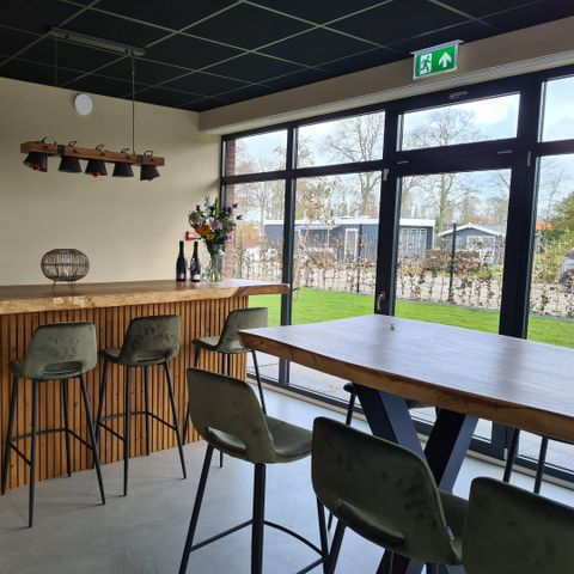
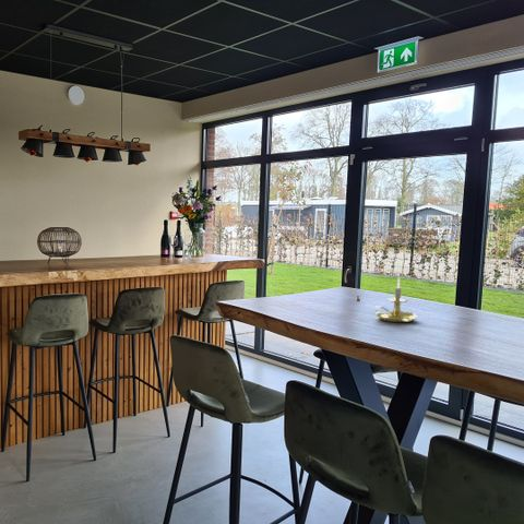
+ candle holder [376,275,418,323]
